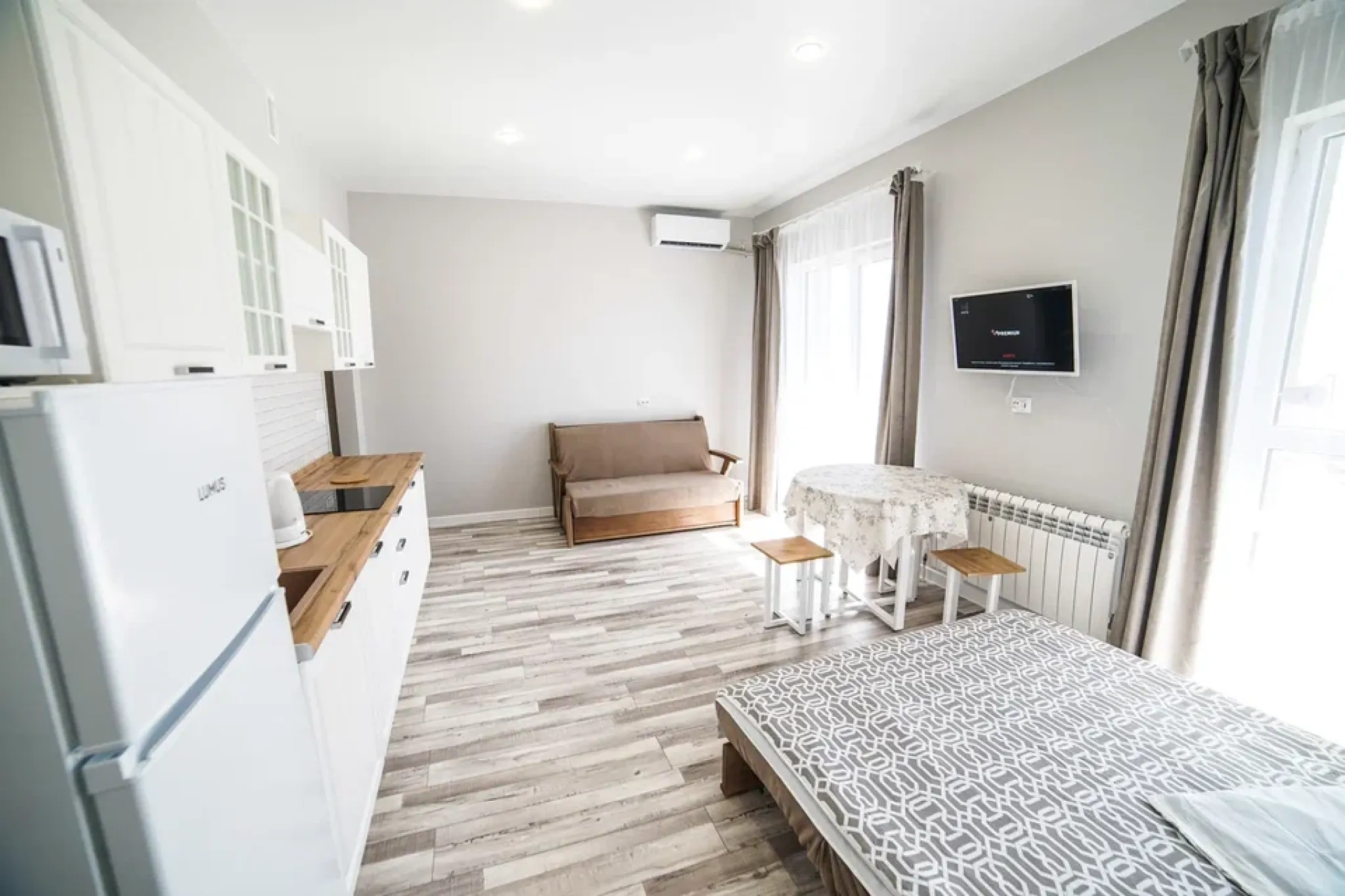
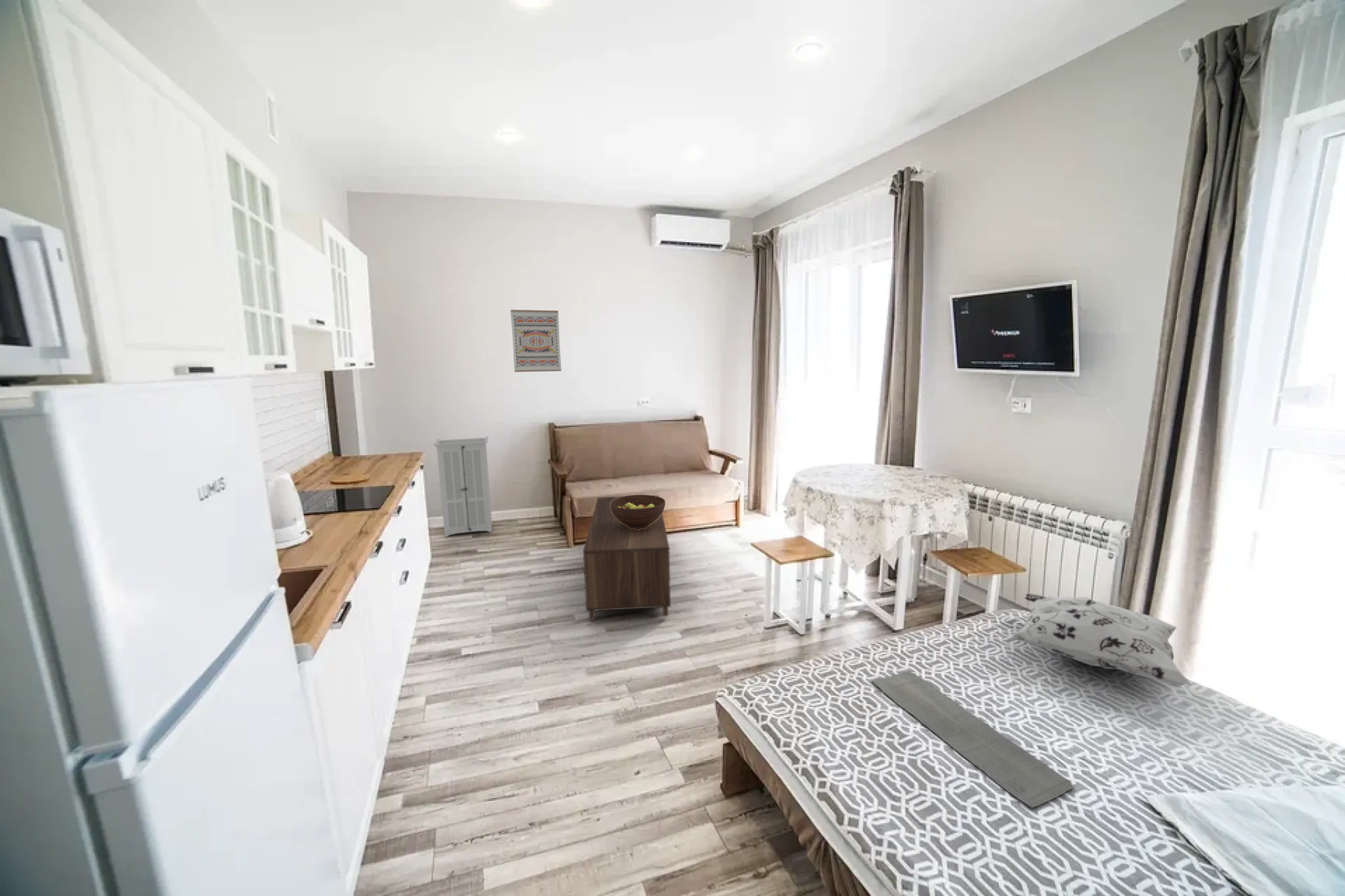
+ coffee table [583,494,671,621]
+ bath mat [871,671,1074,809]
+ decorative pillow [1010,593,1191,687]
+ wall art [510,309,562,373]
+ fruit bowl [610,494,666,529]
+ storage cabinet [432,435,493,538]
